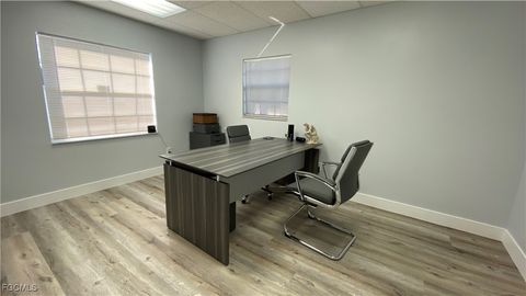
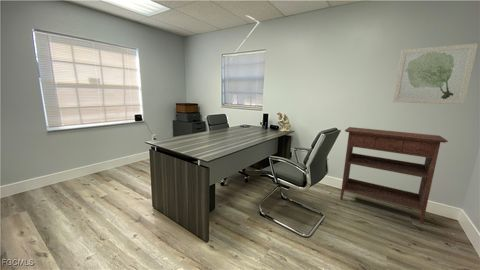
+ wall art [392,43,479,105]
+ console table [339,126,449,224]
